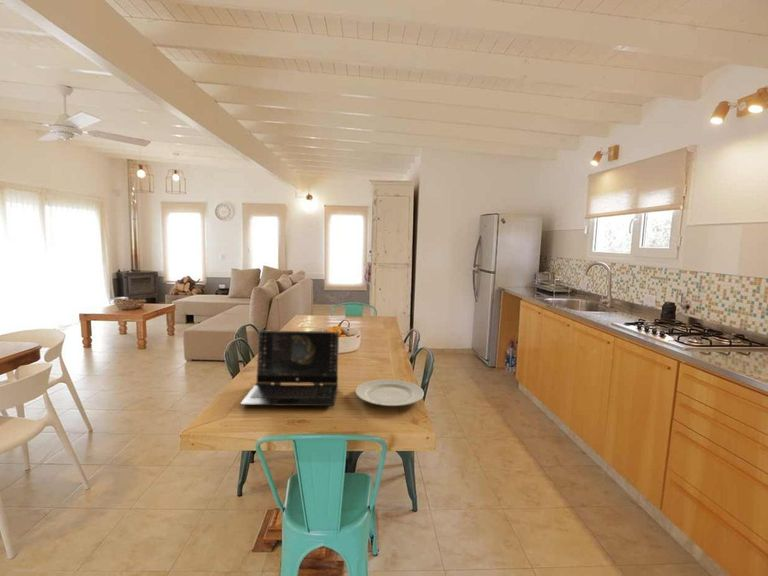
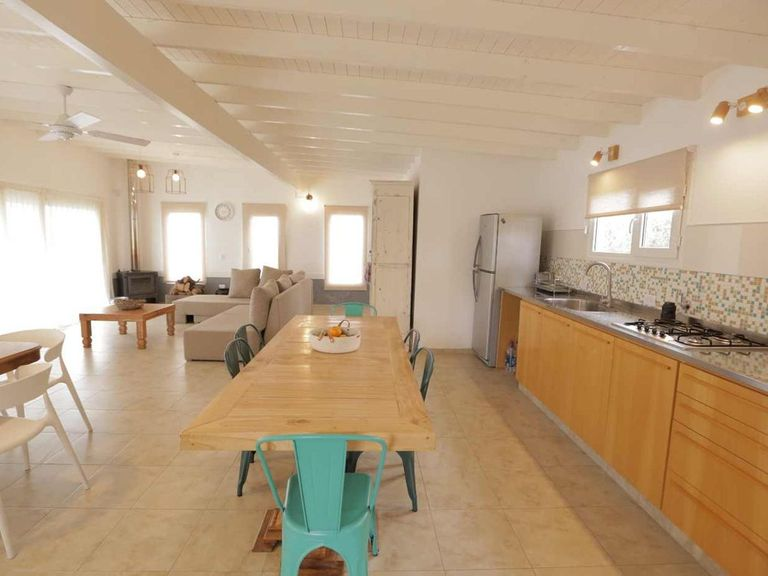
- chinaware [355,378,425,407]
- laptop [239,329,340,407]
